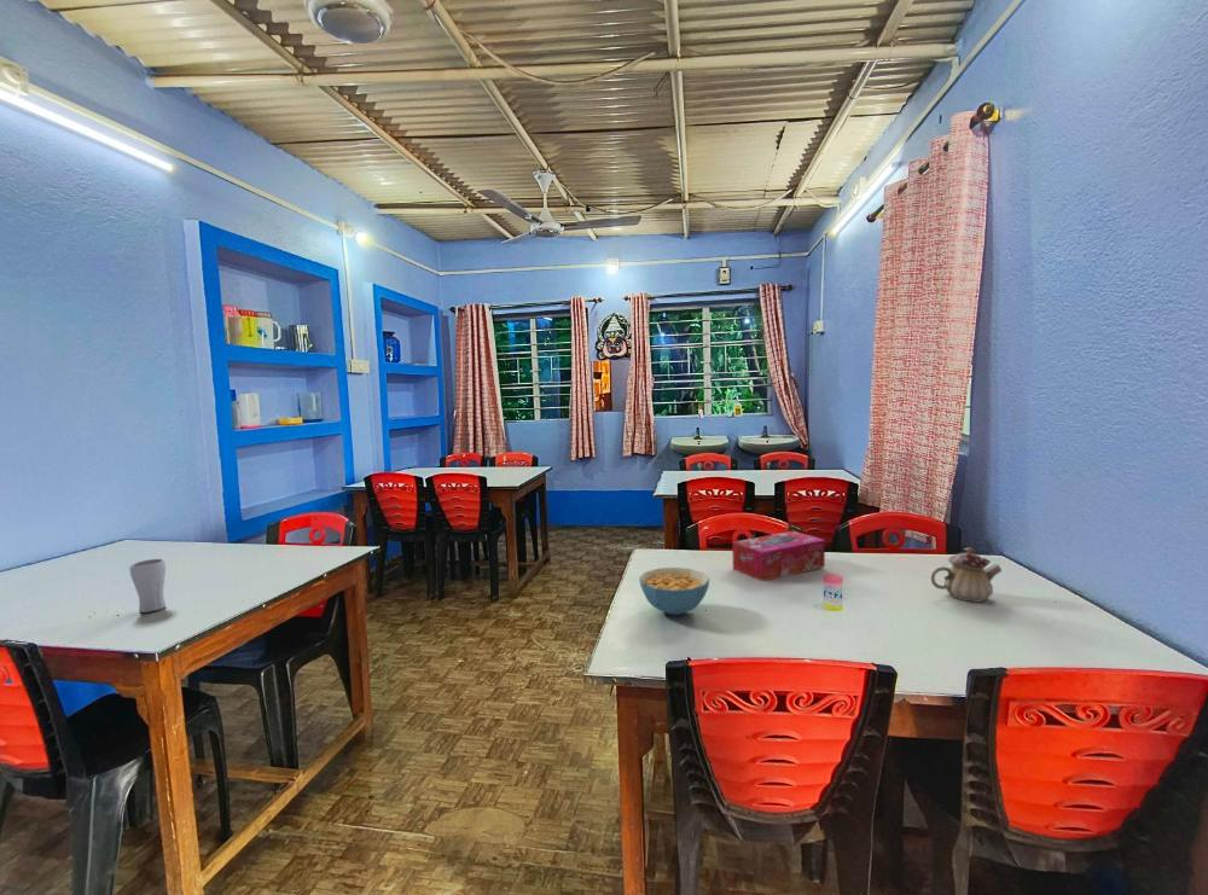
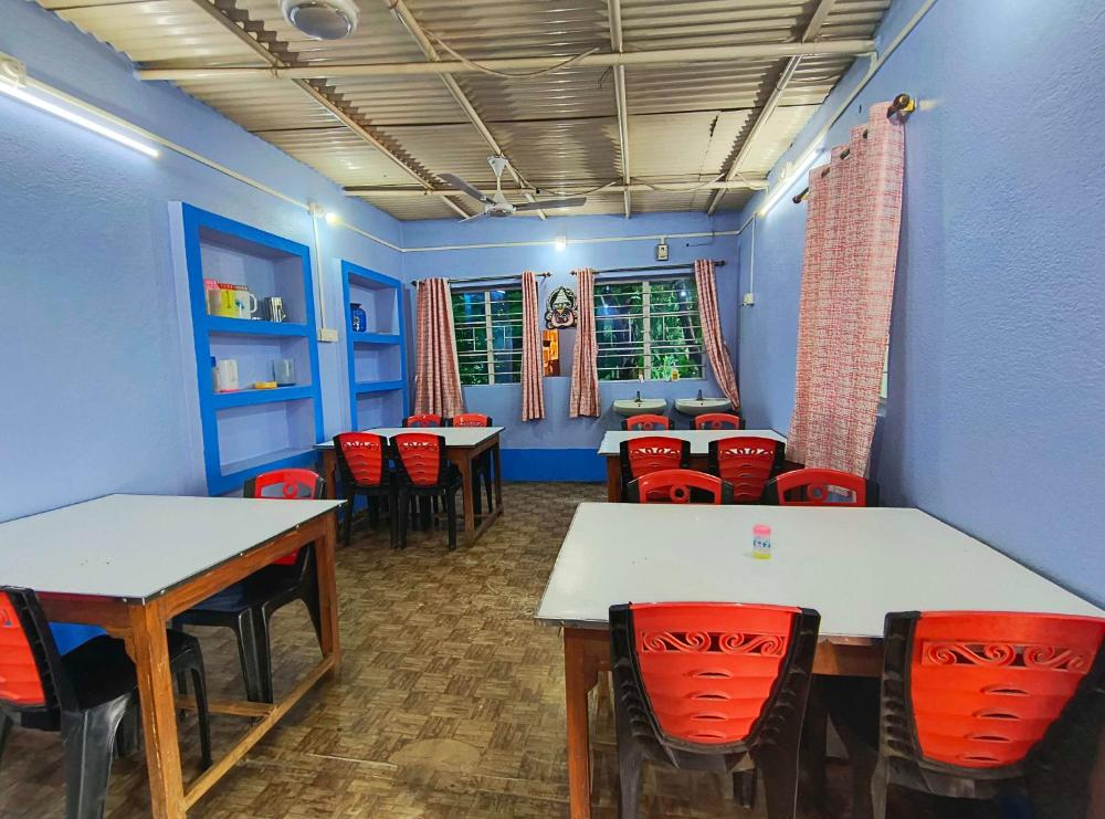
- teapot [929,546,1003,604]
- drinking glass [129,558,167,614]
- cereal bowl [638,566,710,616]
- tissue box [731,530,826,582]
